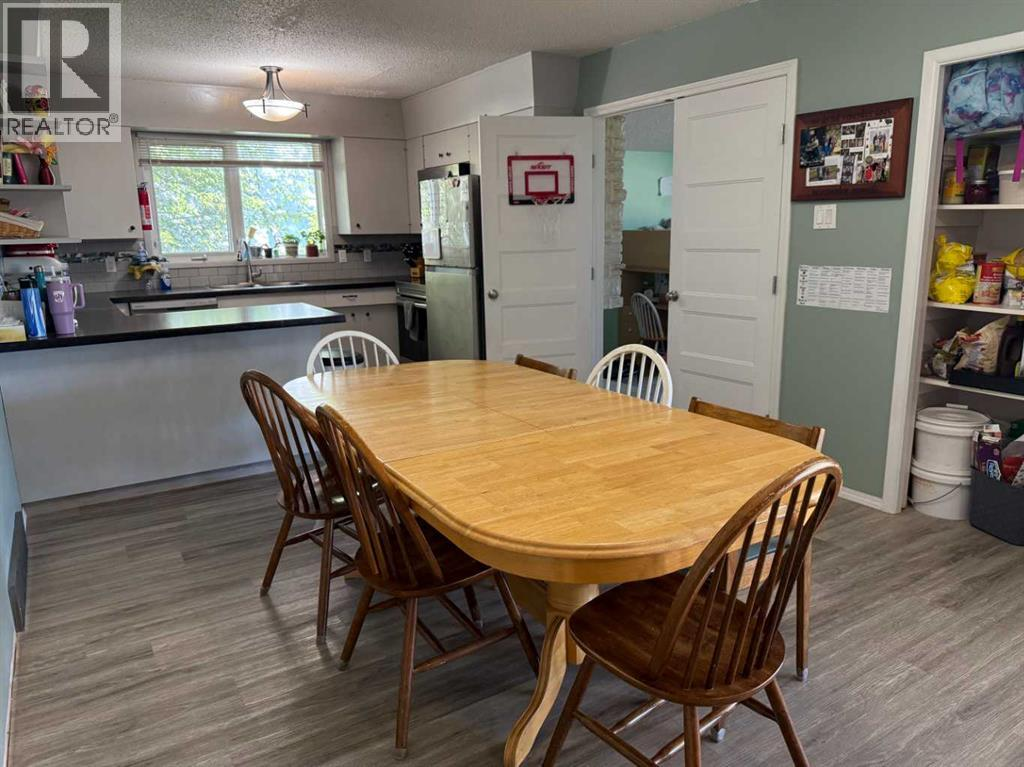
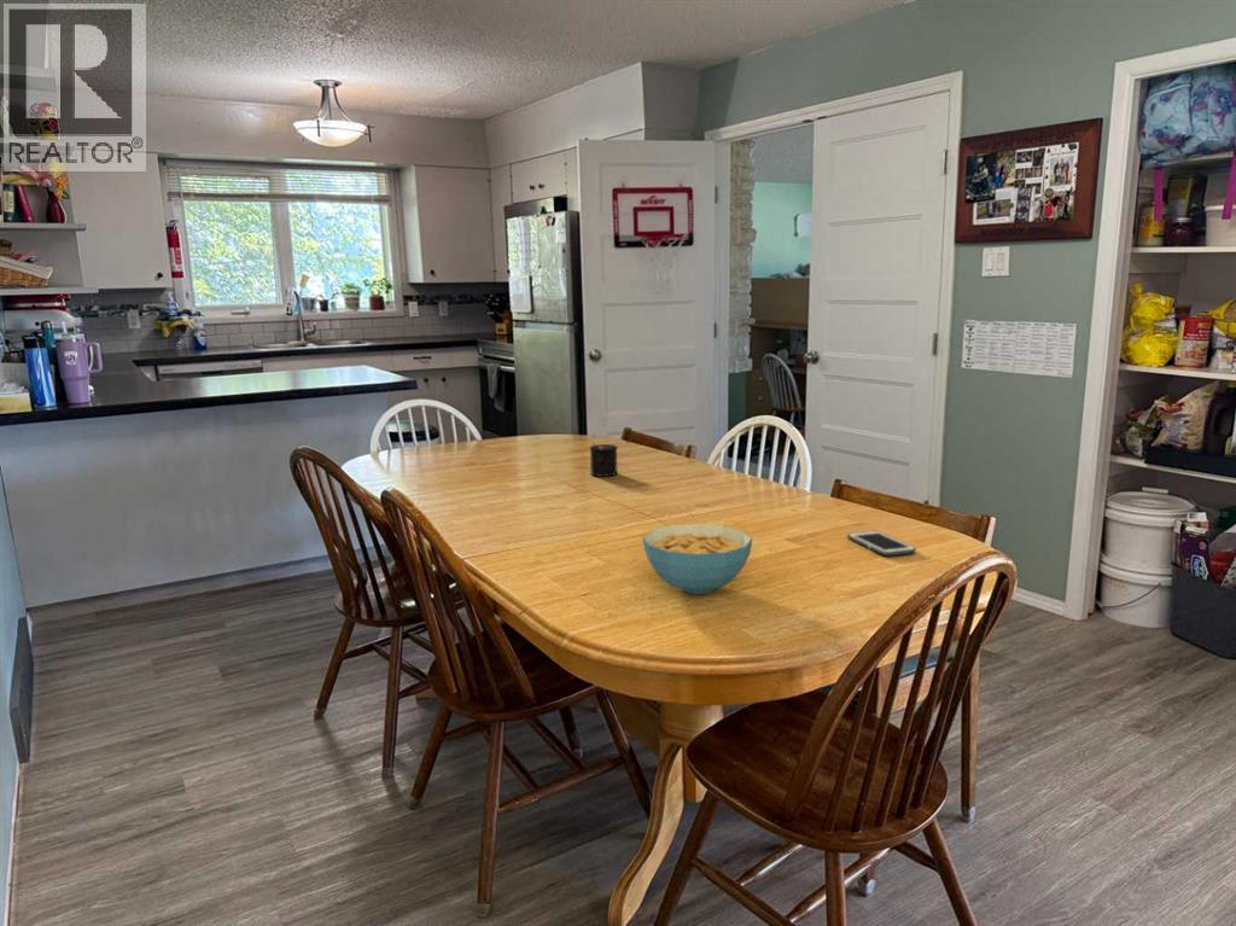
+ cereal bowl [642,523,753,595]
+ cell phone [846,530,917,557]
+ candle [588,433,619,478]
